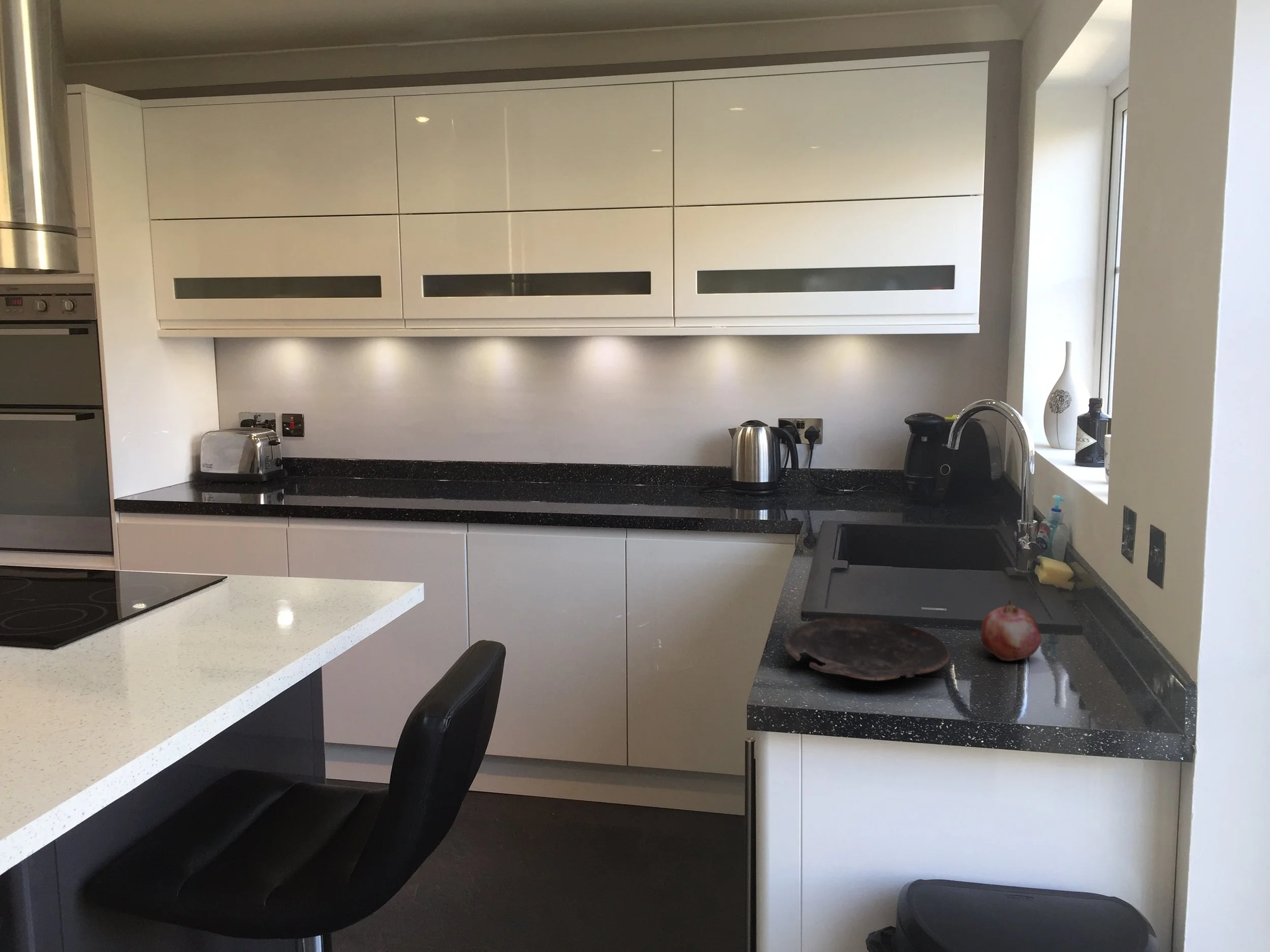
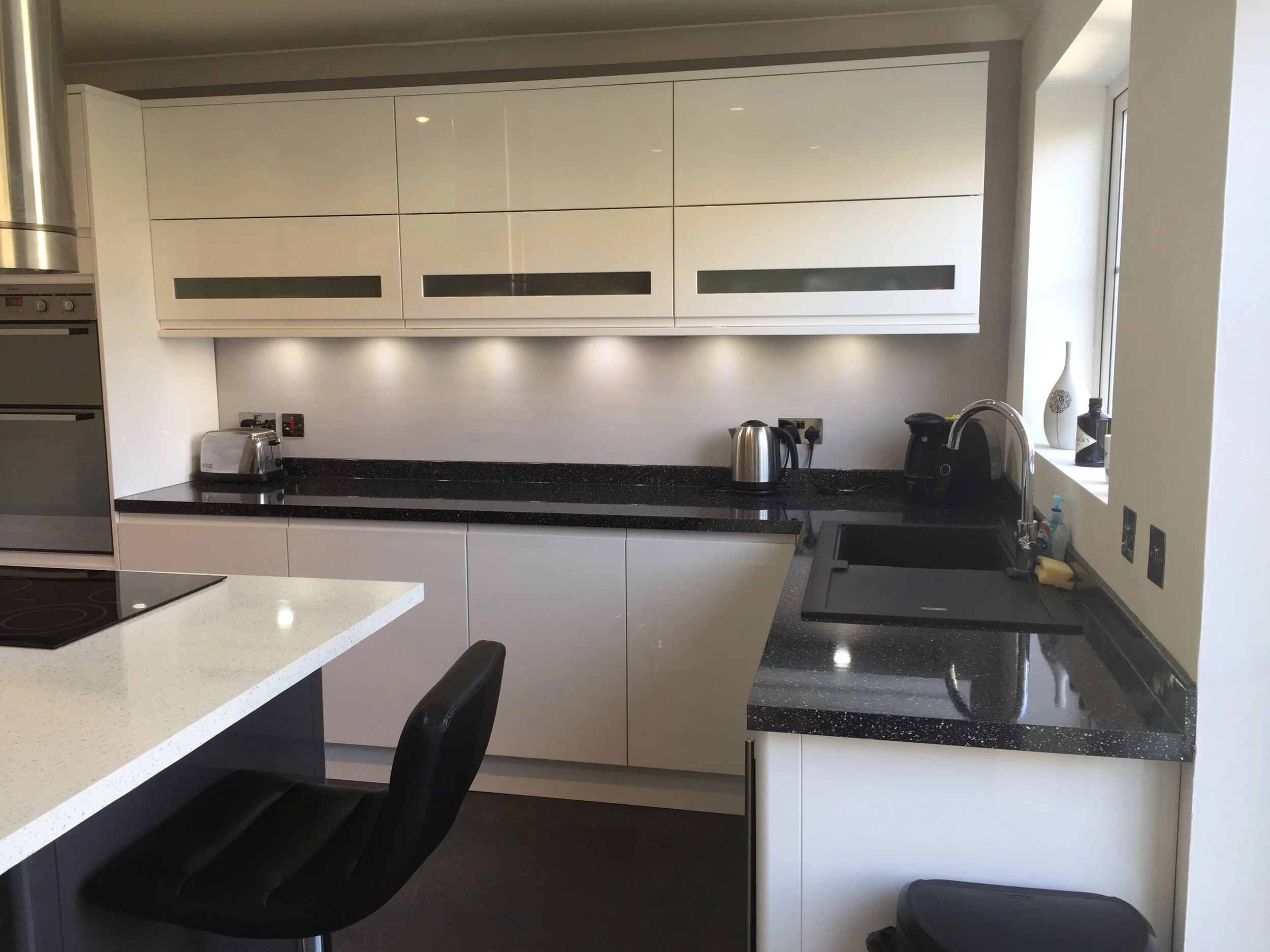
- fruit [980,598,1042,662]
- bowl [784,617,950,681]
